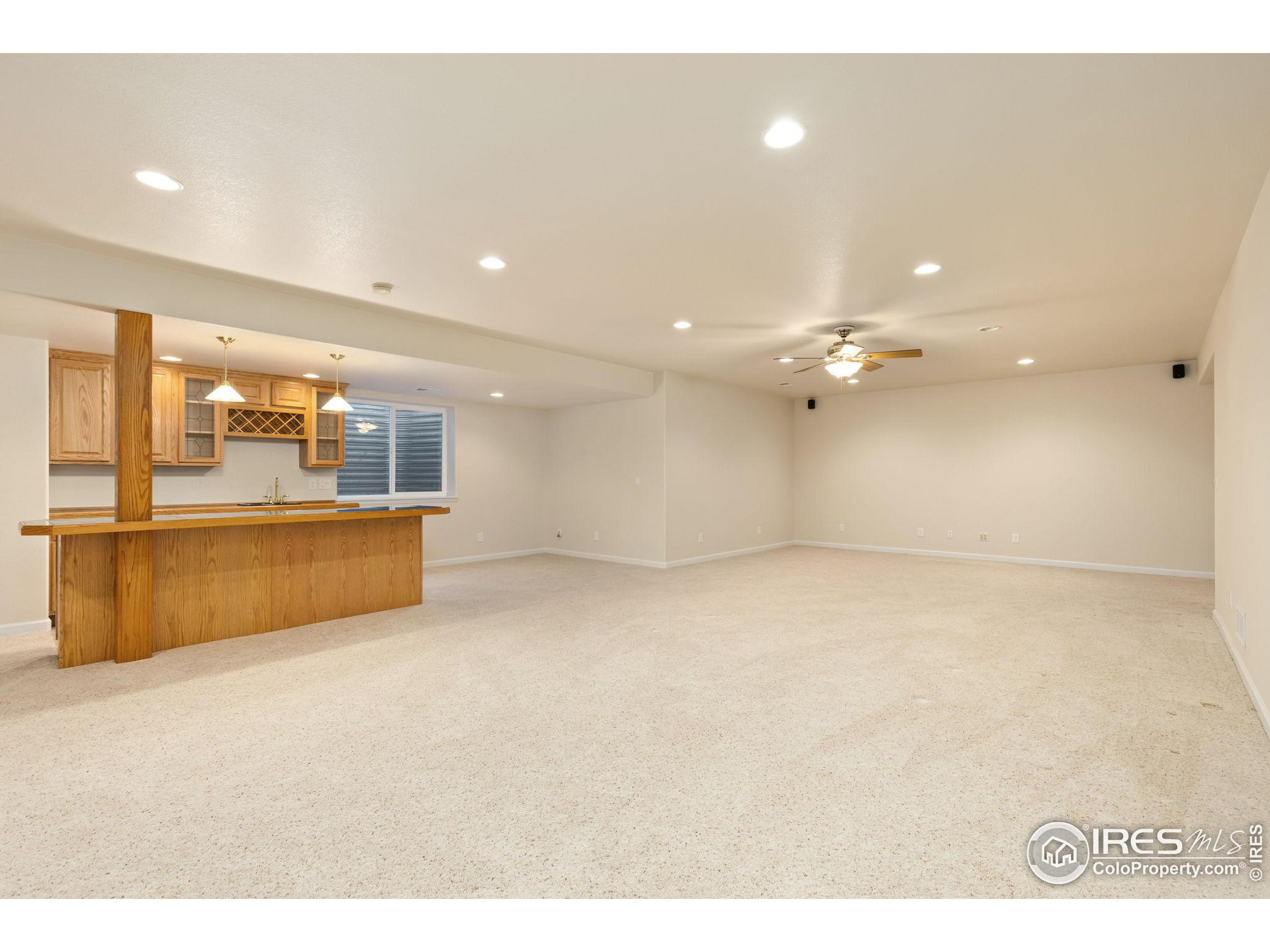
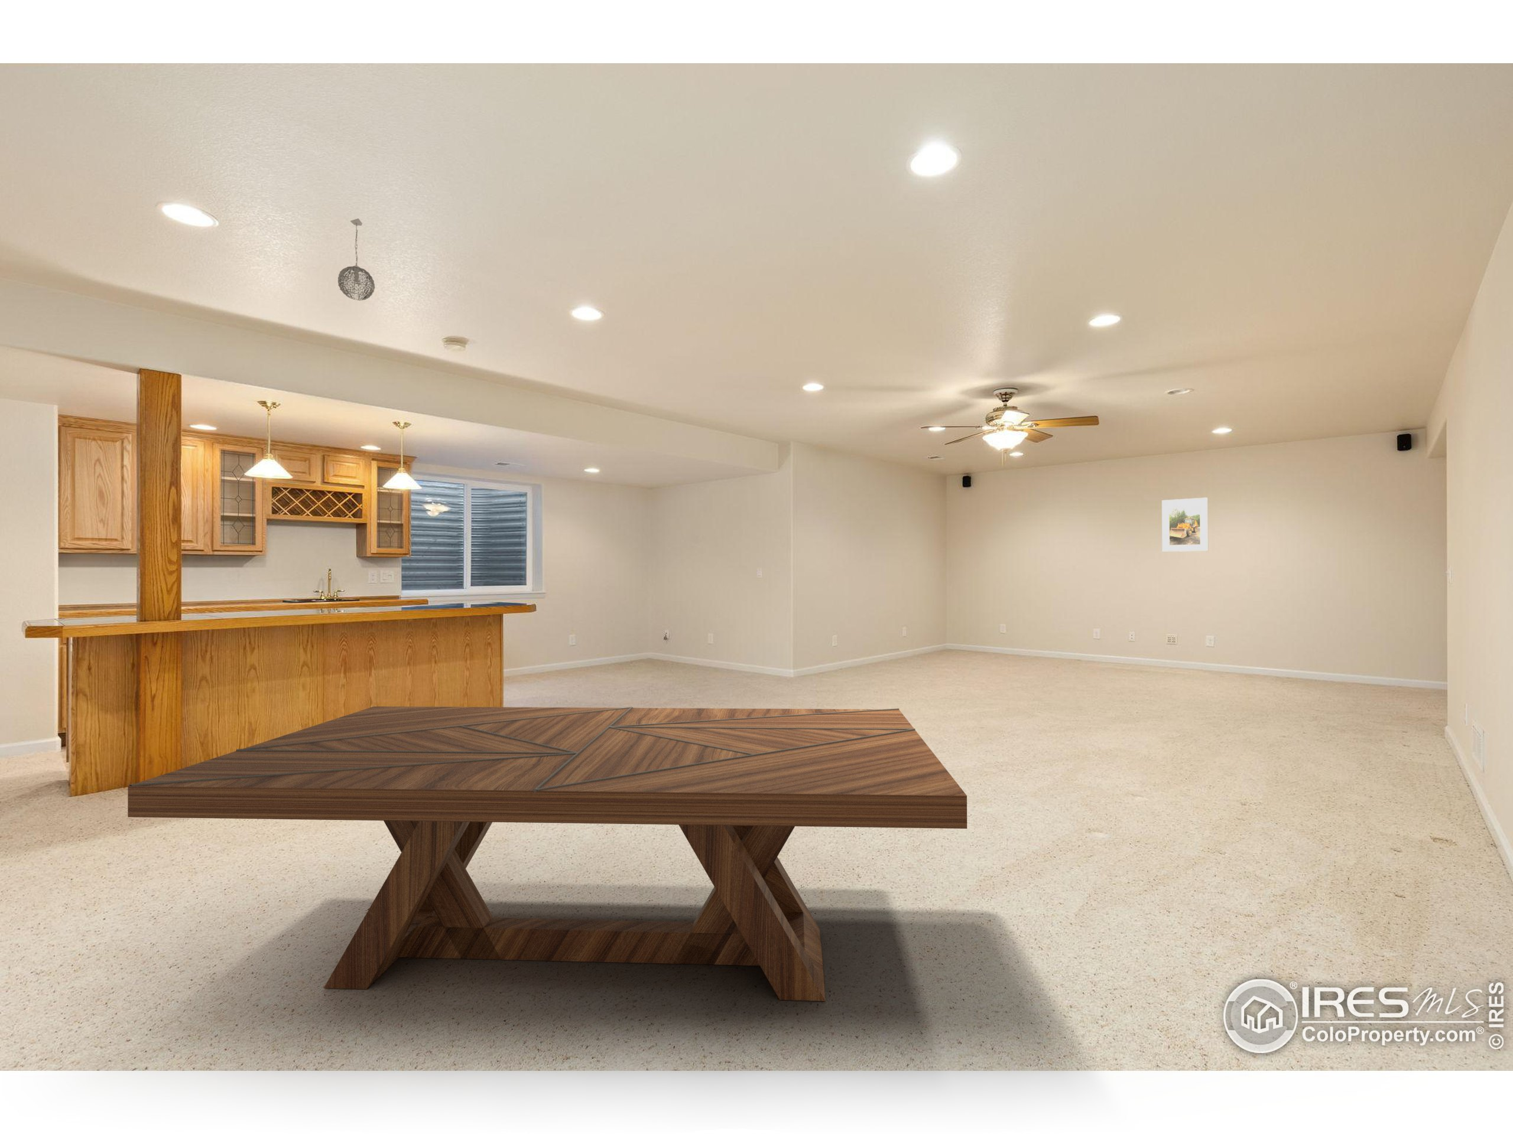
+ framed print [1162,497,1209,553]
+ dining table [127,706,967,1002]
+ pendant light [337,218,375,301]
